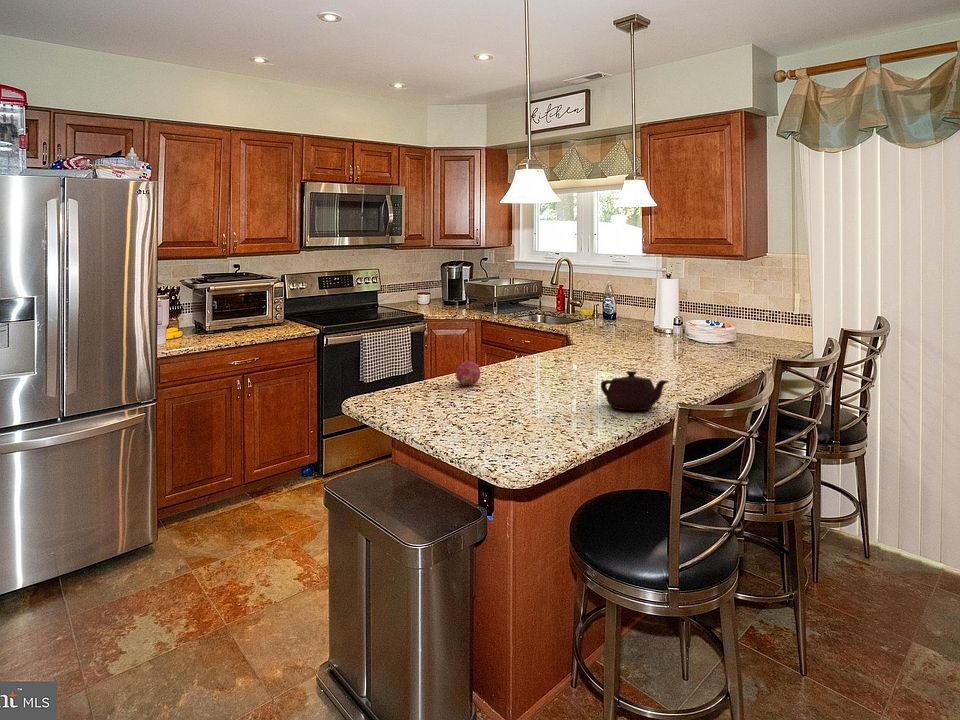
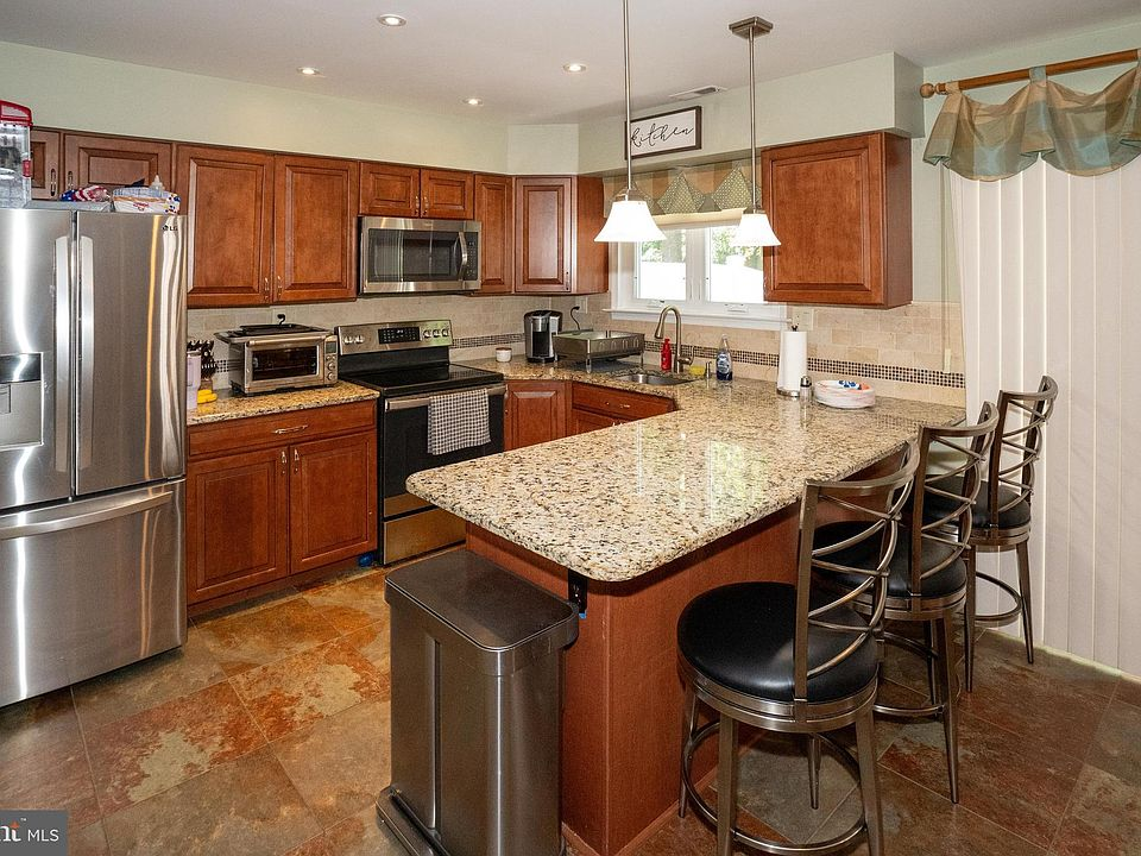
- fruit [455,359,481,387]
- teapot [600,370,670,411]
